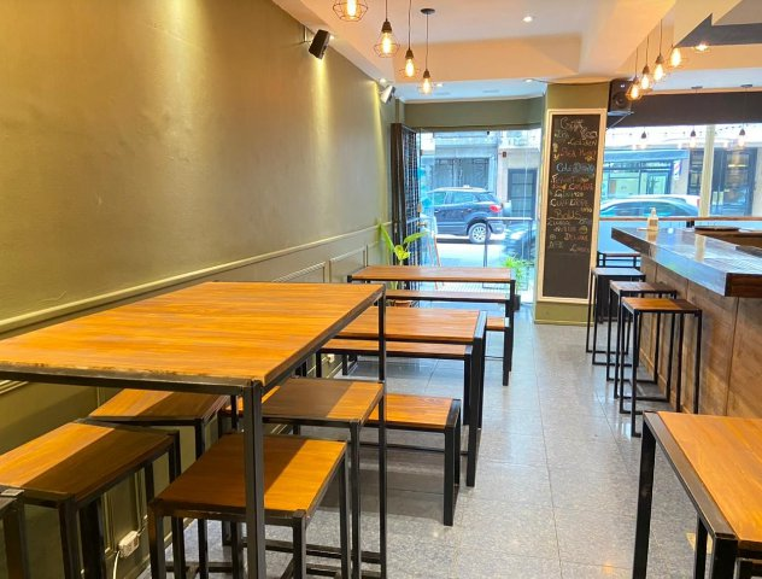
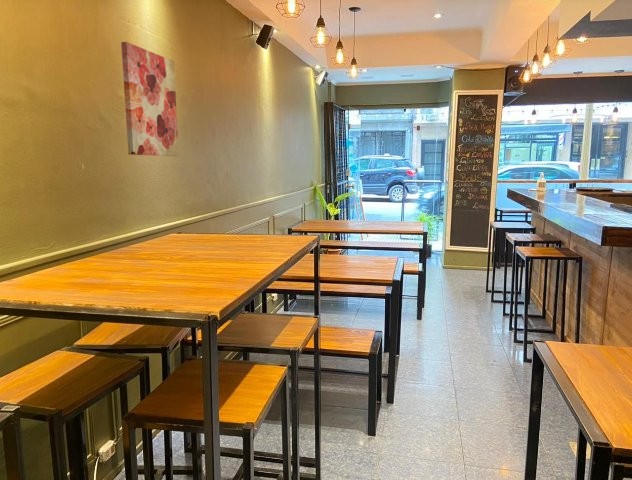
+ wall art [120,41,180,157]
